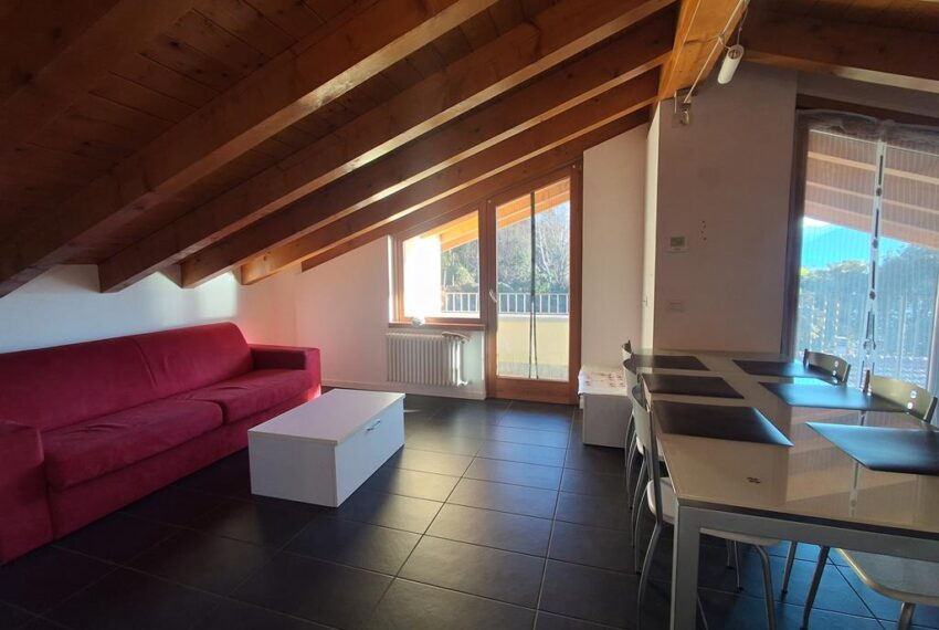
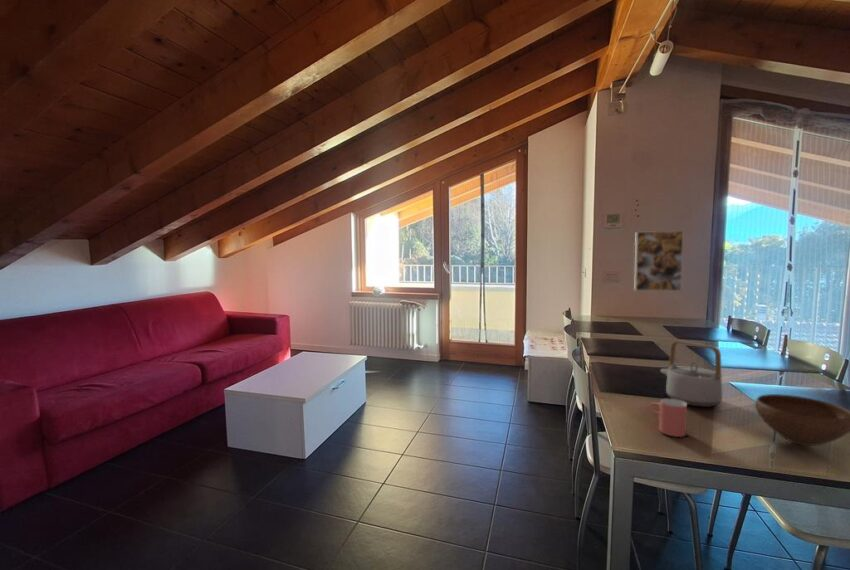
+ bowl [754,393,850,447]
+ teapot [660,340,723,408]
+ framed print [633,230,684,292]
+ cup [648,398,688,438]
